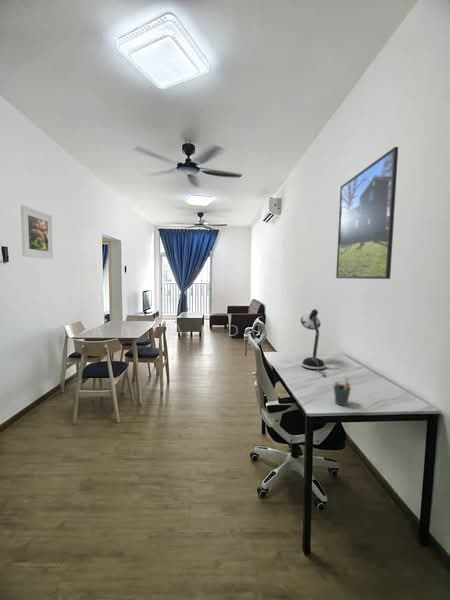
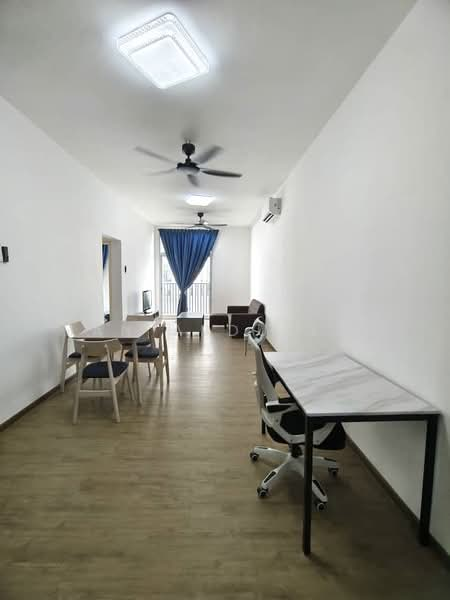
- pen holder [333,376,352,406]
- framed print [335,146,399,280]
- desk lamp [300,308,327,377]
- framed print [20,204,54,260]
